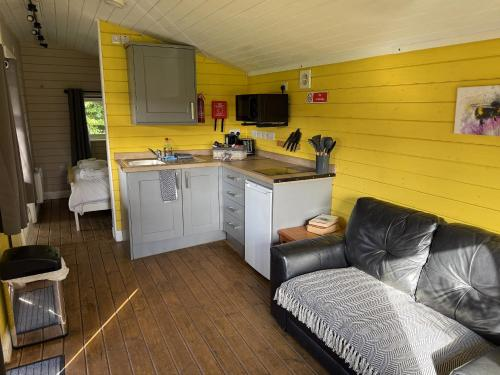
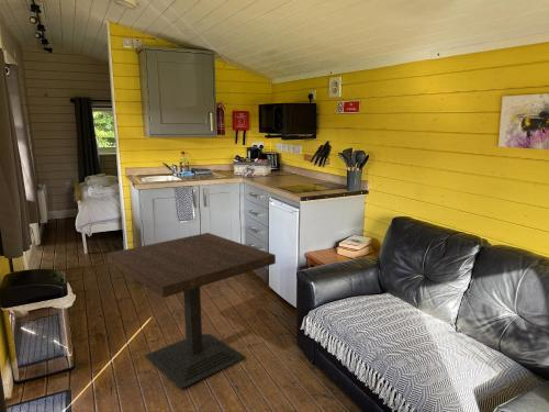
+ side table [105,232,277,390]
